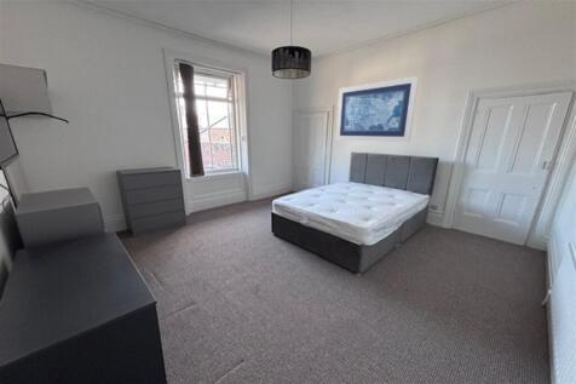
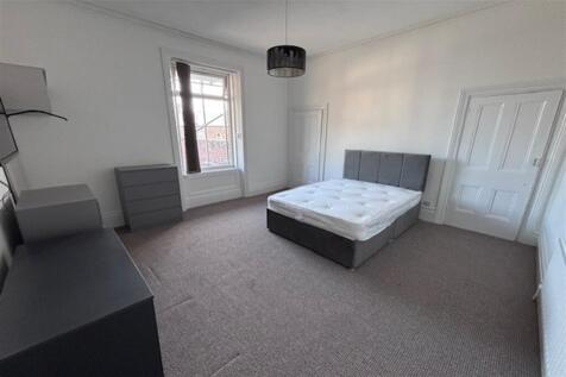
- wall art [335,75,420,143]
